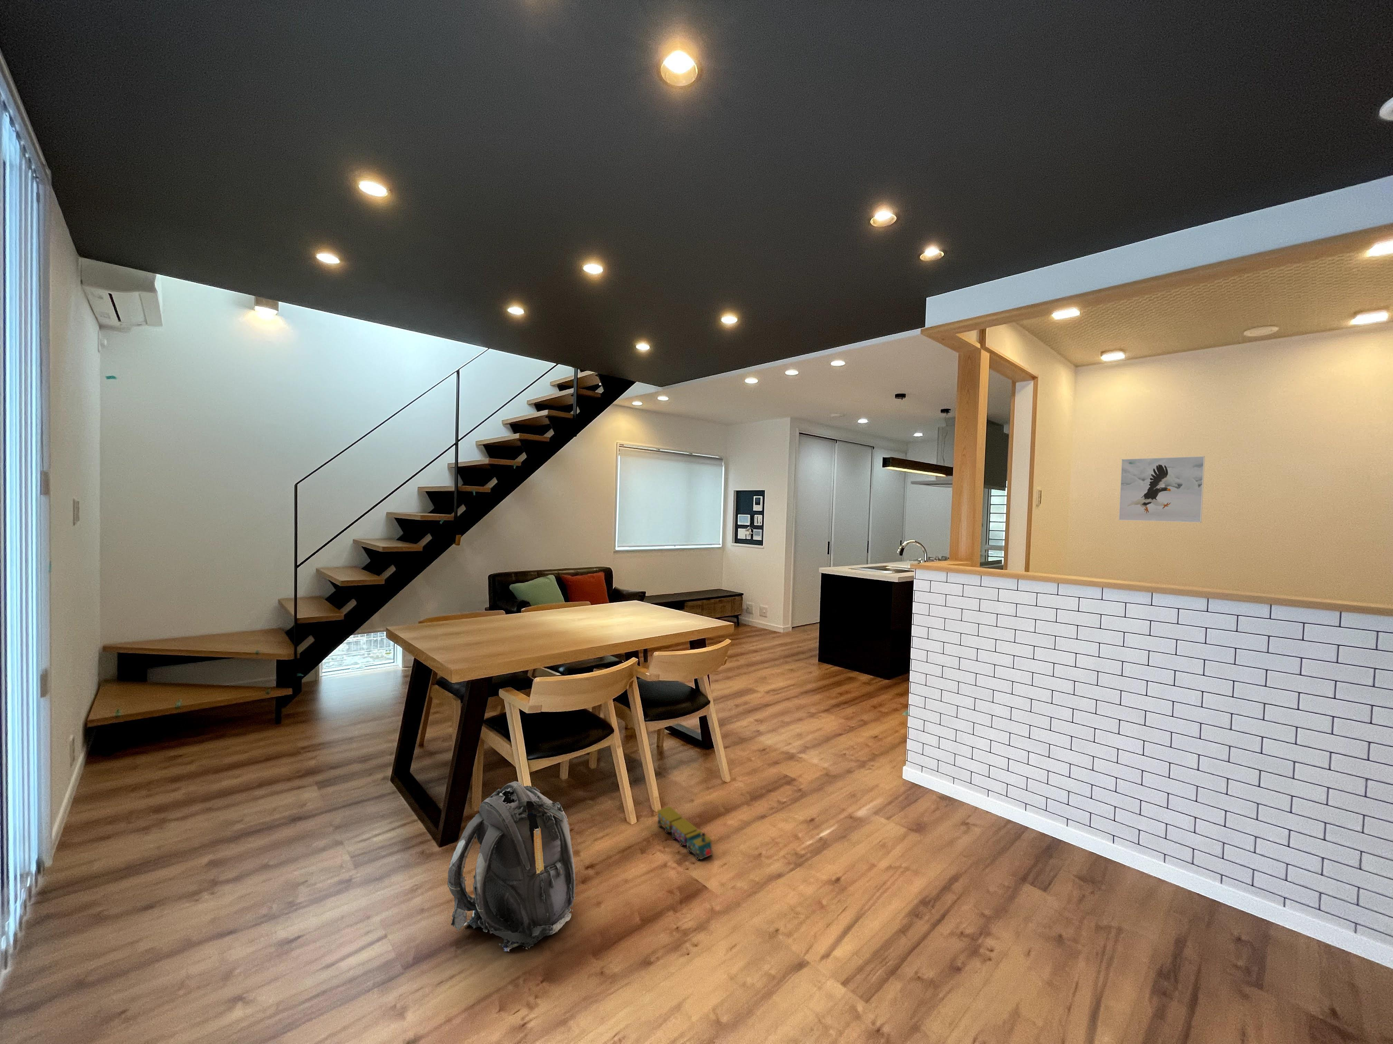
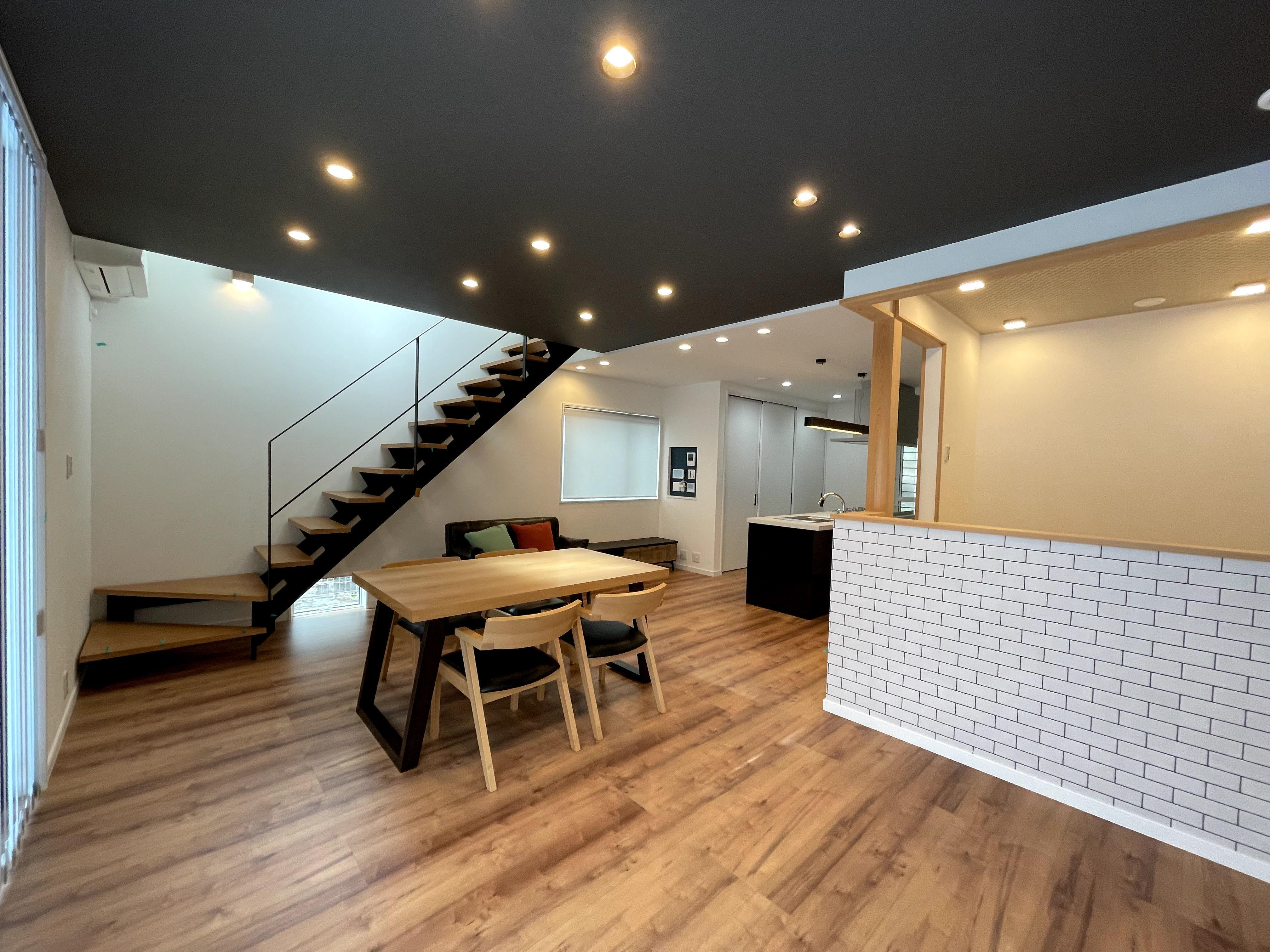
- toy train [657,806,713,861]
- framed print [1119,456,1205,523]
- backpack [446,781,579,952]
